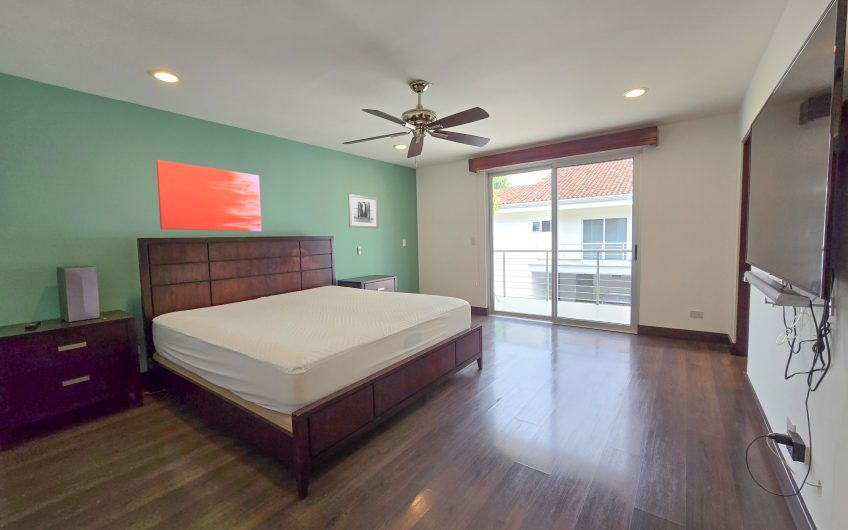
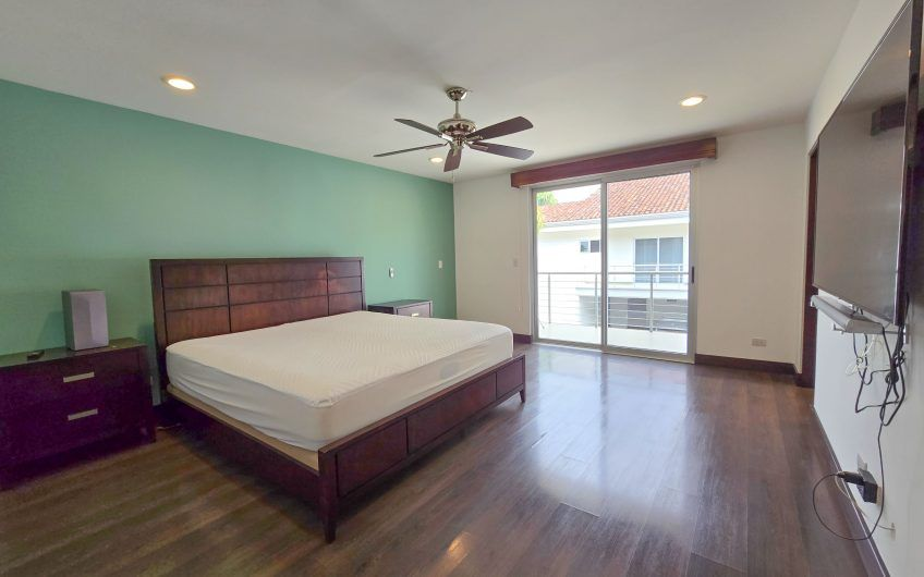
- wall art [155,159,262,232]
- wall art [347,193,379,229]
